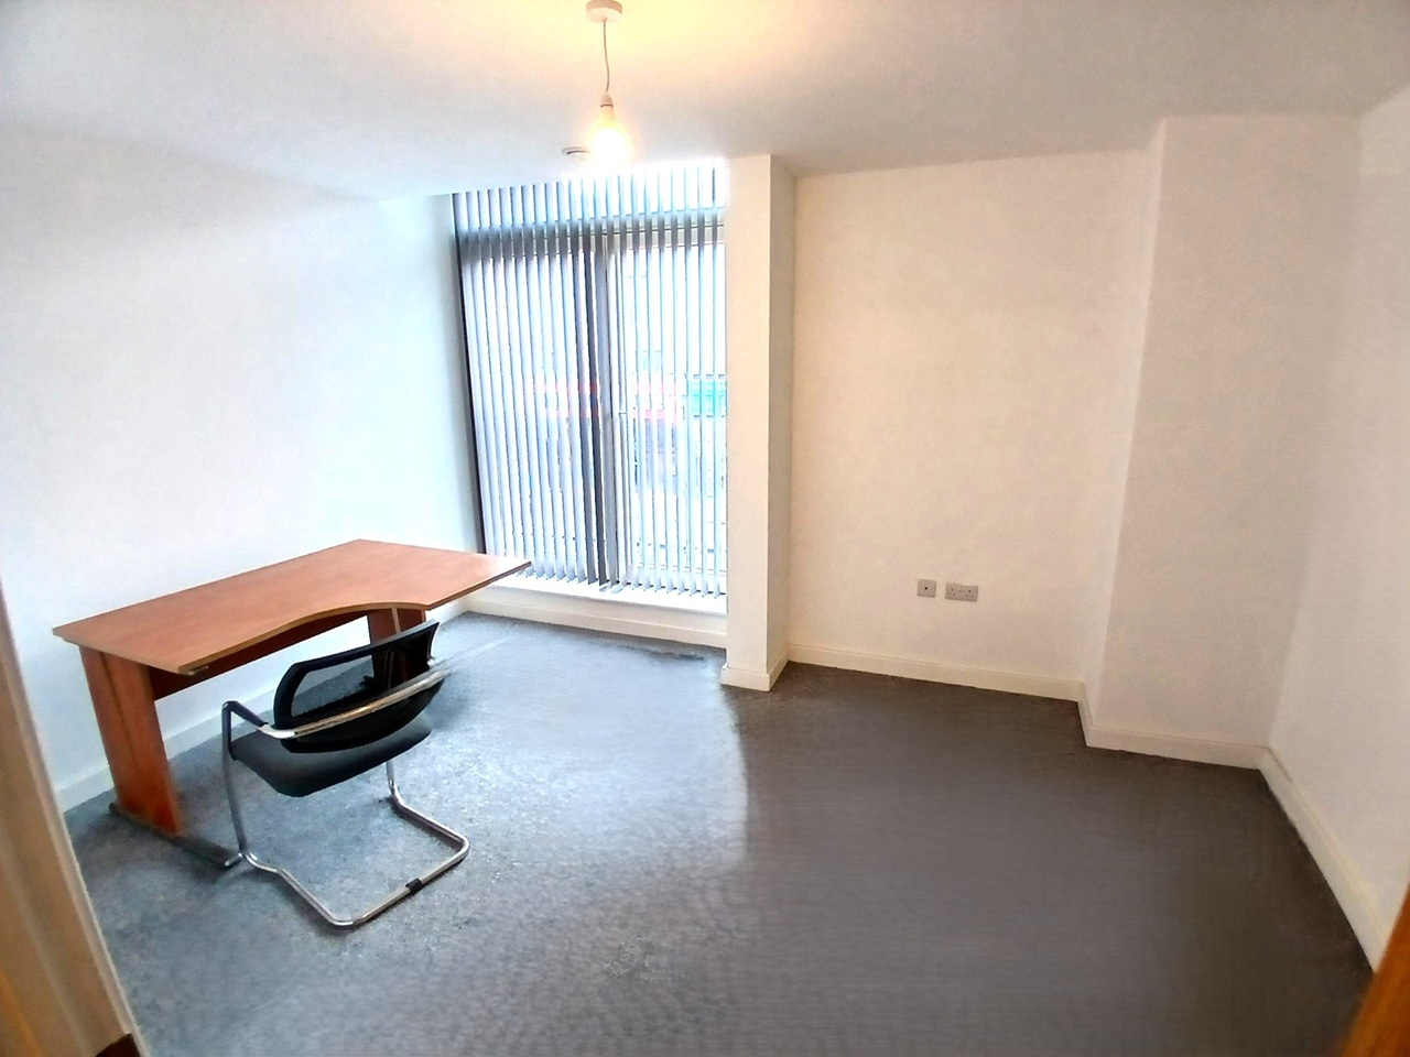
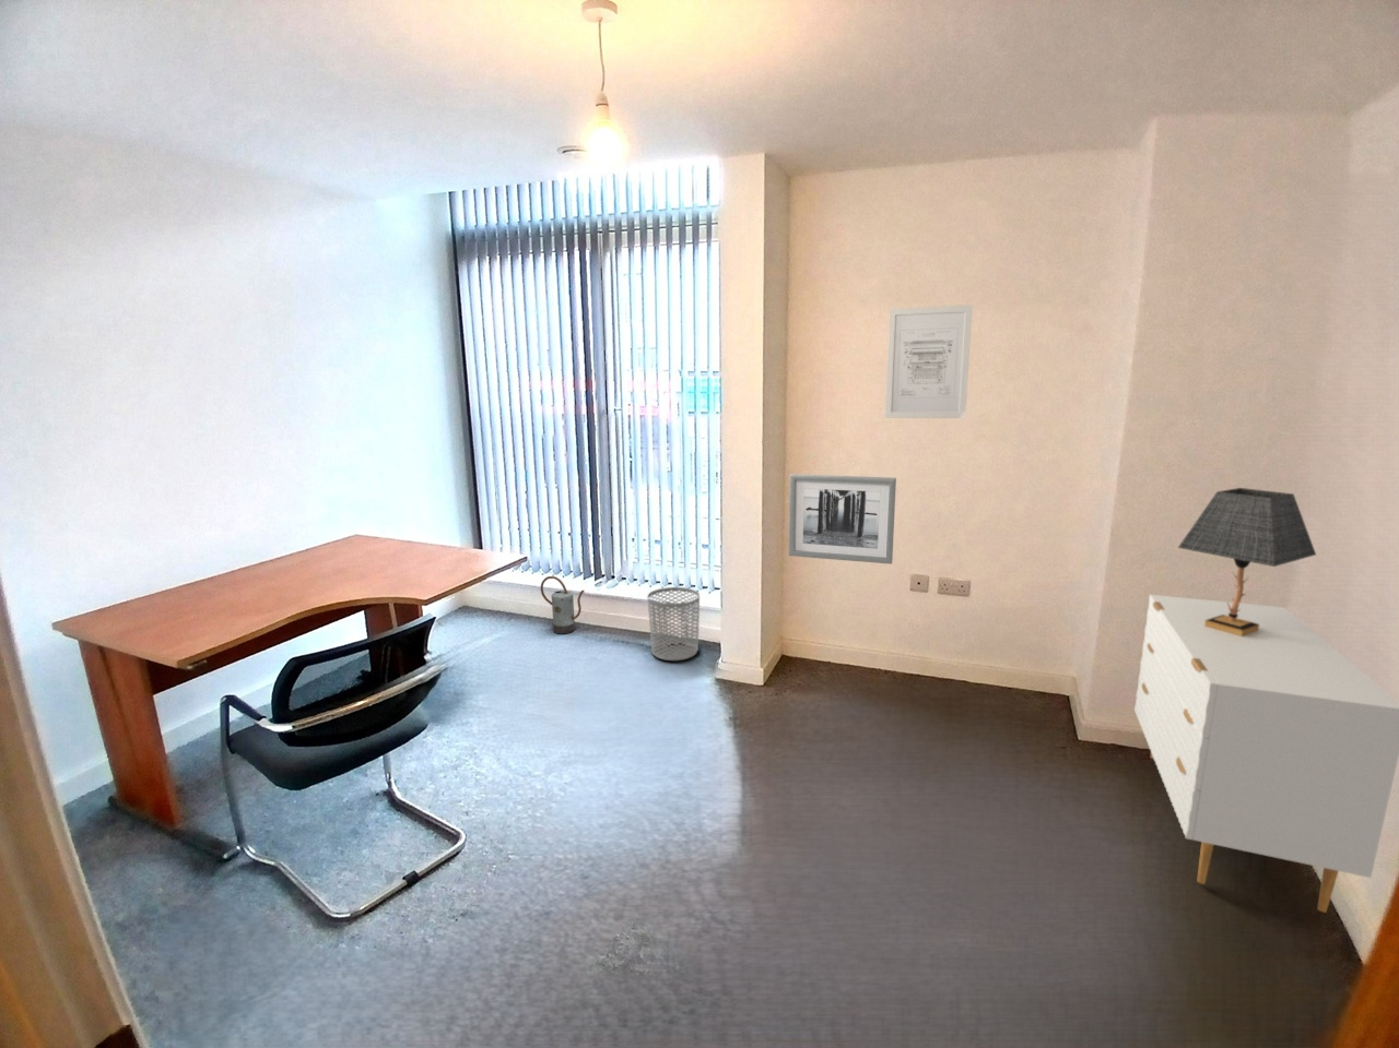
+ watering can [540,576,585,635]
+ wall art [788,472,898,566]
+ waste bin [646,587,701,662]
+ wall art [885,304,974,419]
+ dresser [1134,593,1399,914]
+ table lamp [1178,487,1317,636]
